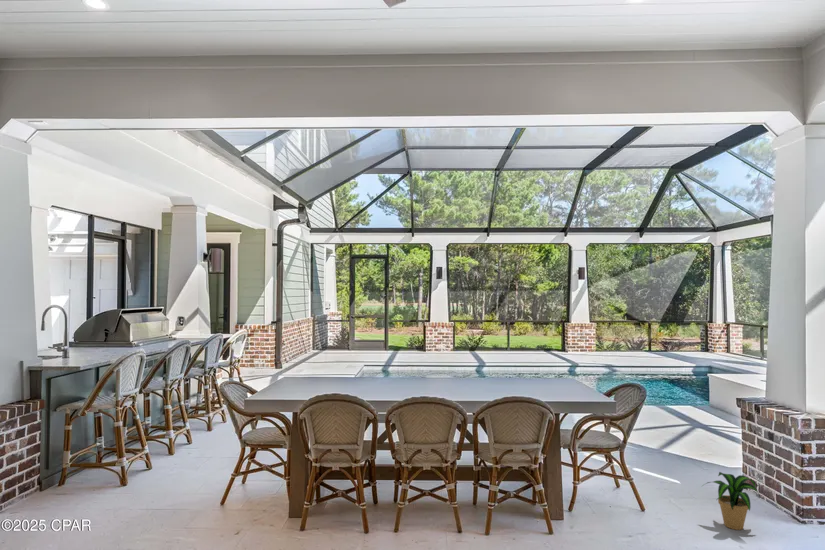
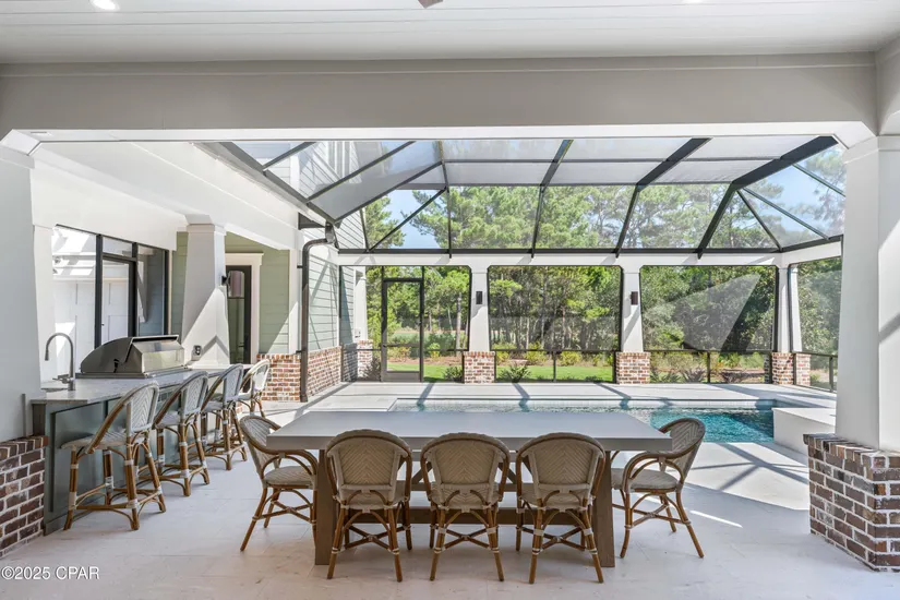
- potted plant [700,471,761,531]
